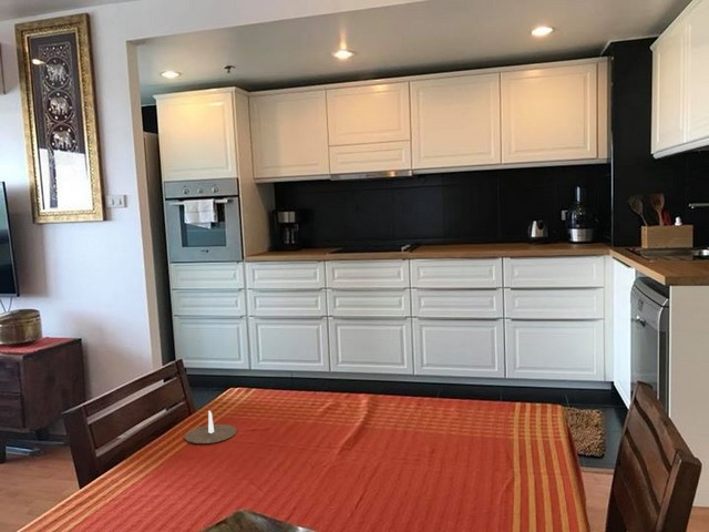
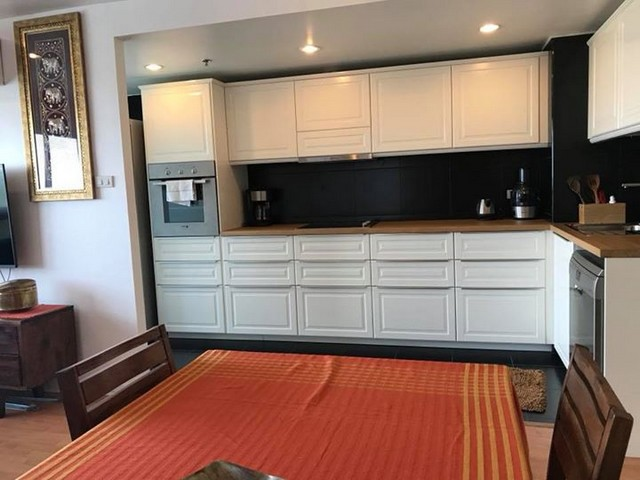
- candle [182,410,238,444]
